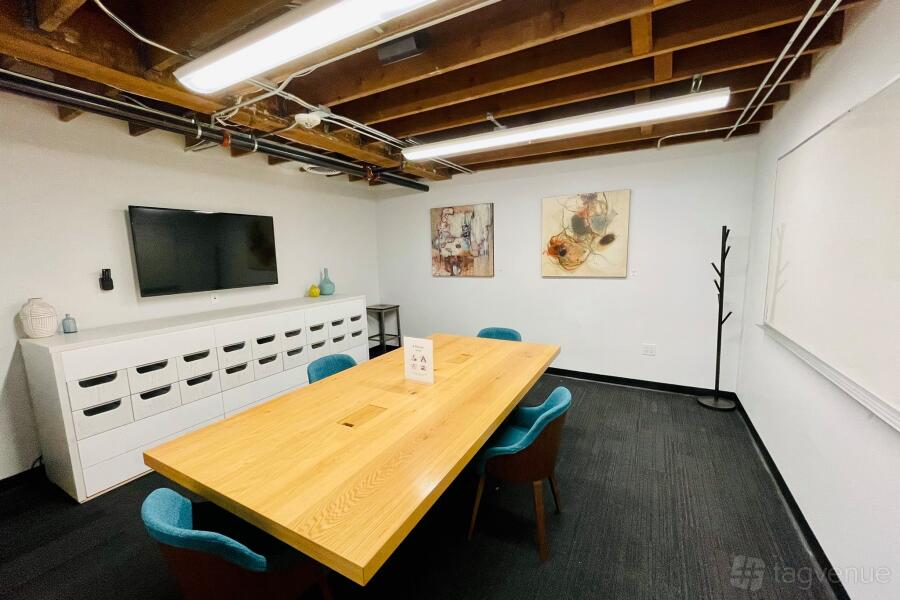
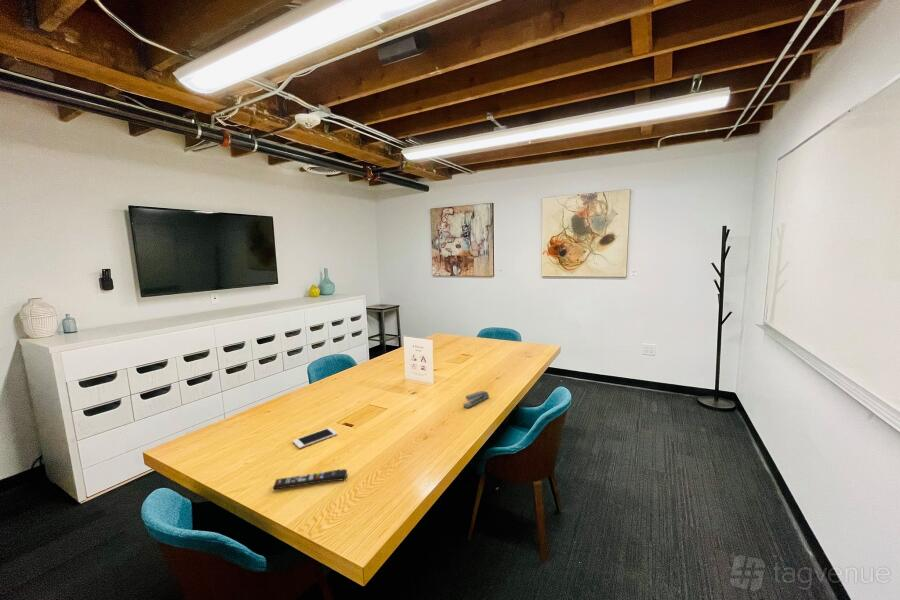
+ remote control [272,468,348,490]
+ cell phone [292,427,338,449]
+ stapler [463,390,490,409]
